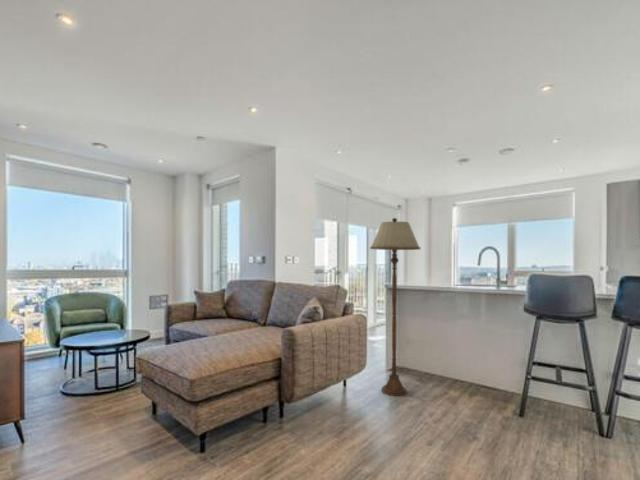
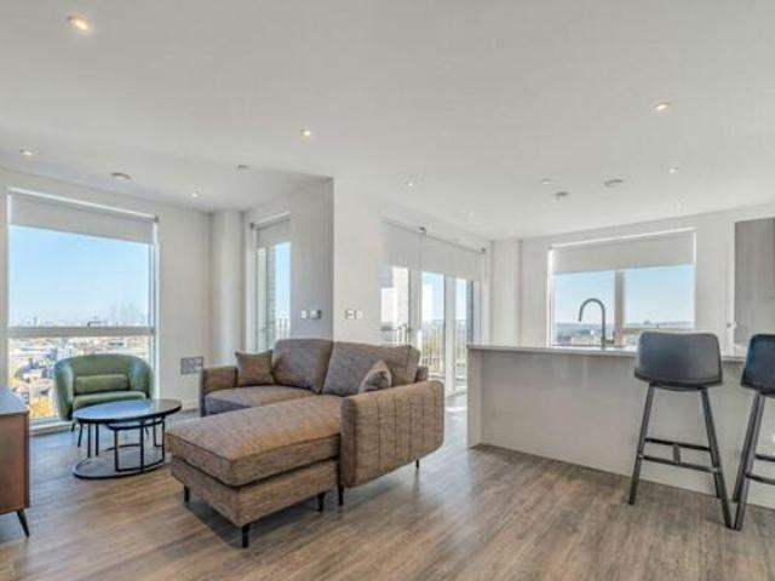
- floor lamp [369,217,422,397]
